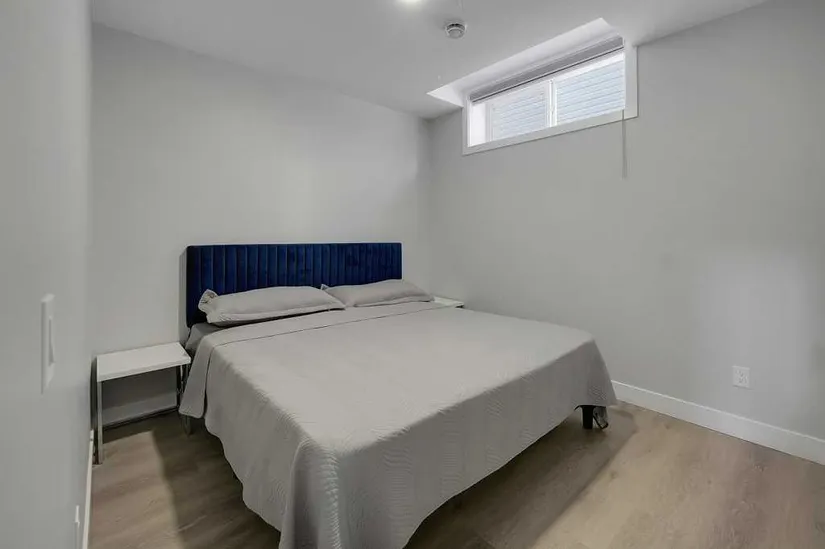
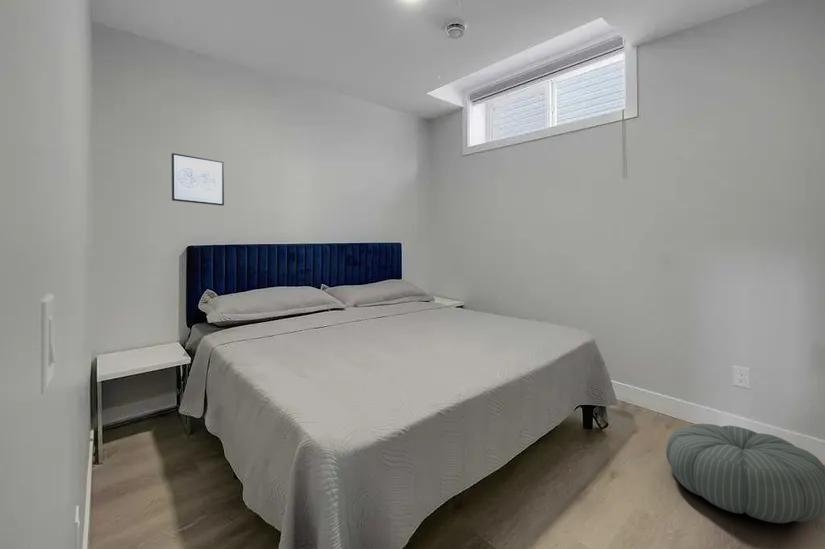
+ pouf [665,423,825,524]
+ wall art [170,152,225,207]
